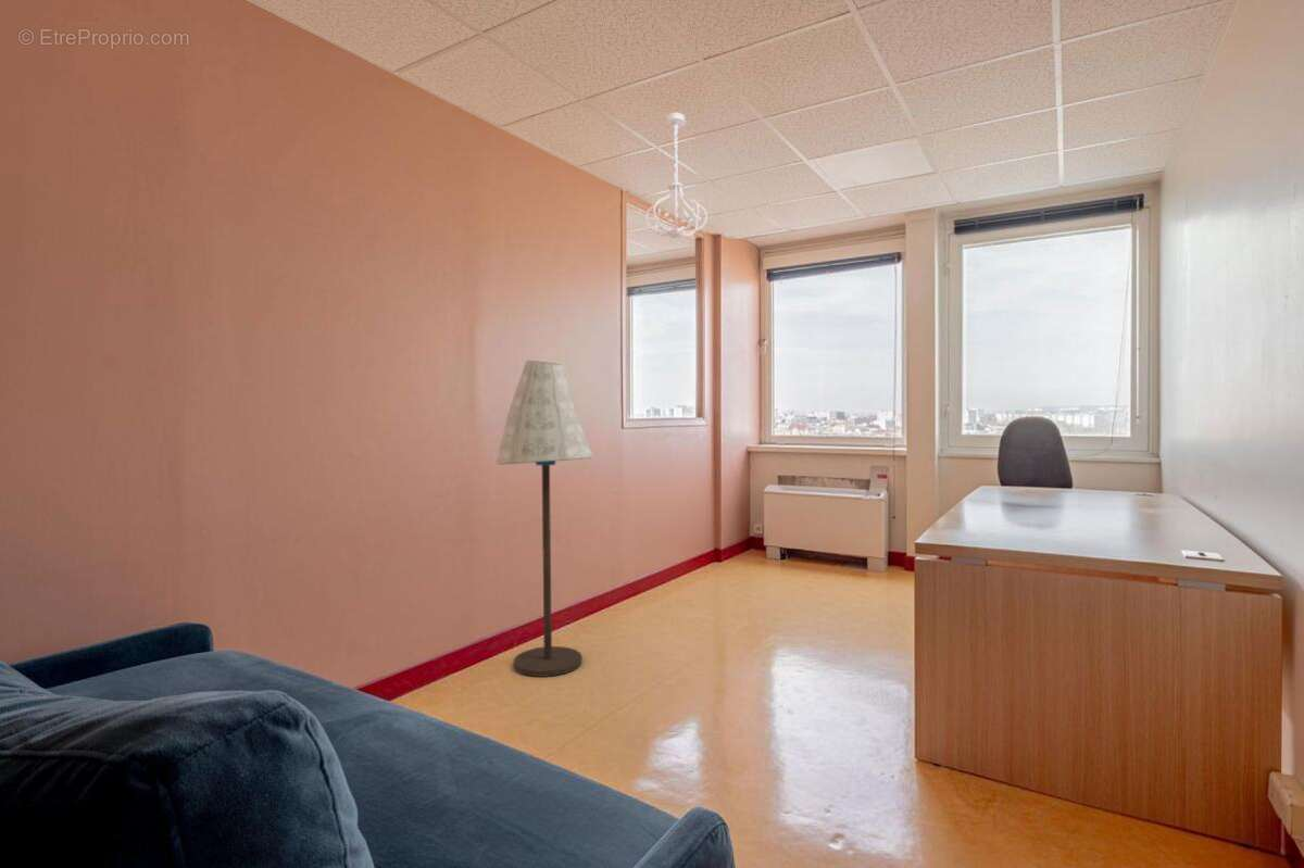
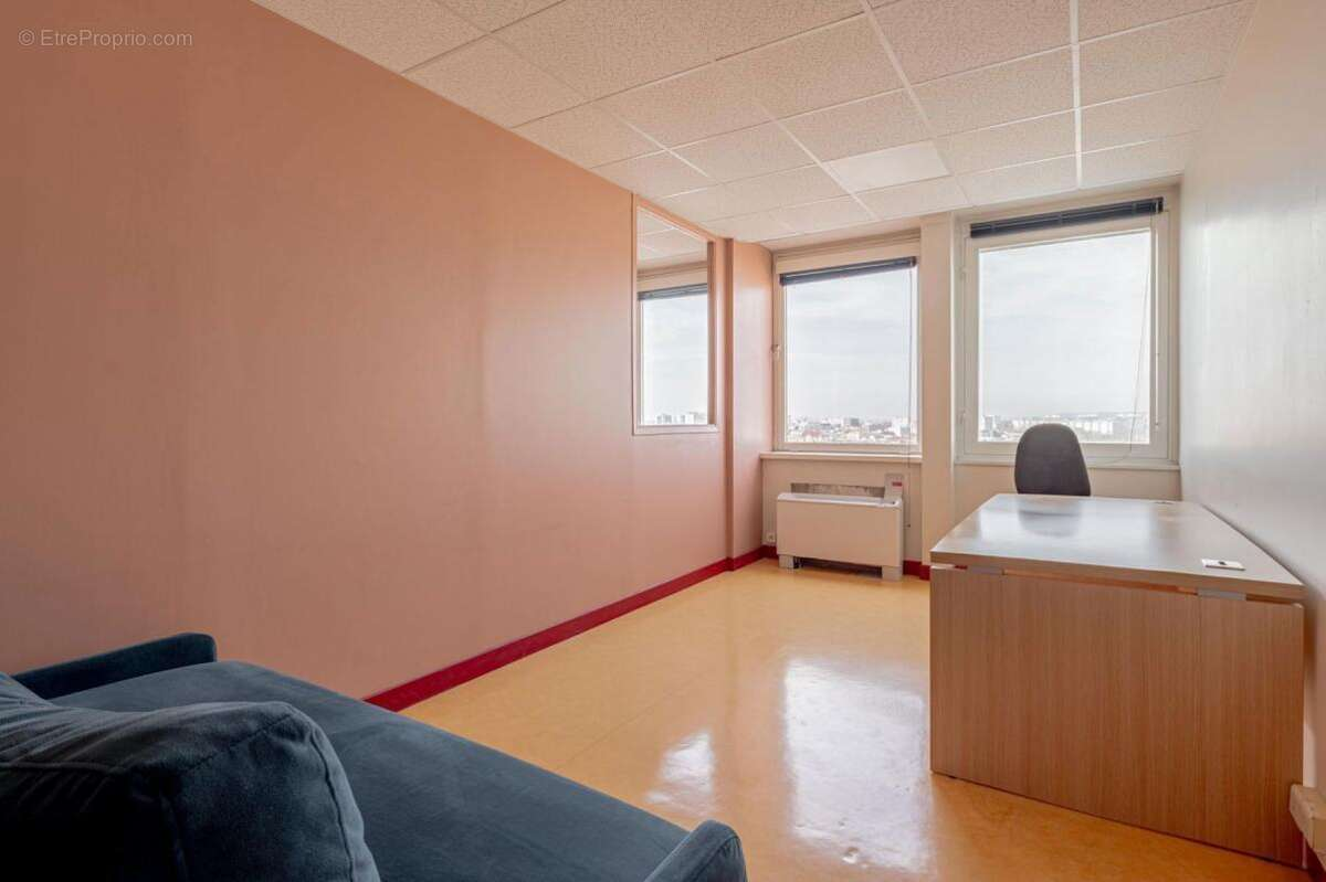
- ceiling light fixture [644,112,709,240]
- floor lamp [494,358,595,678]
